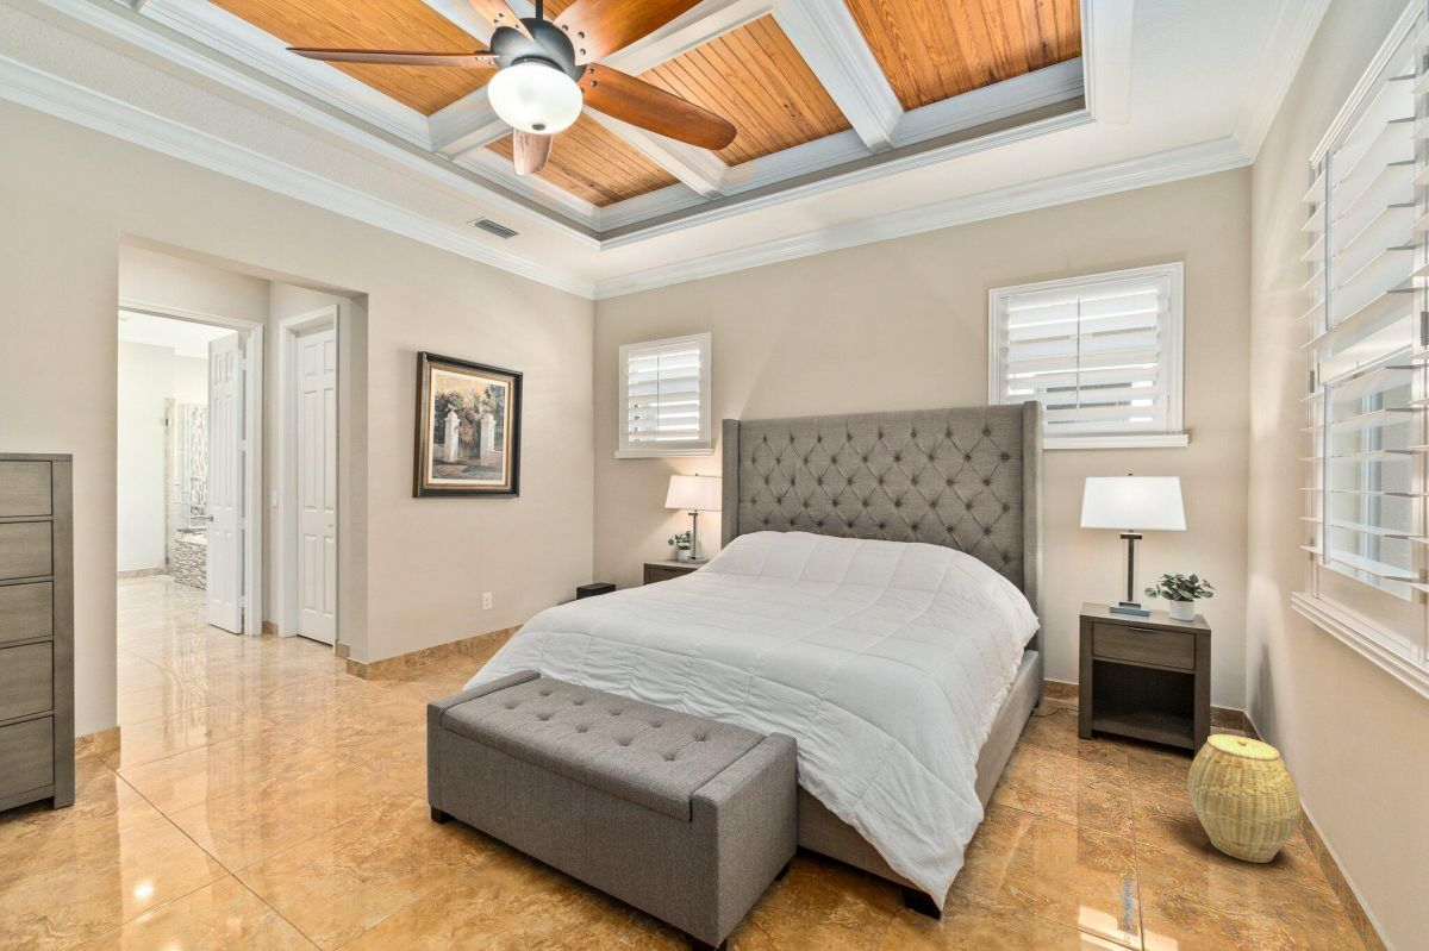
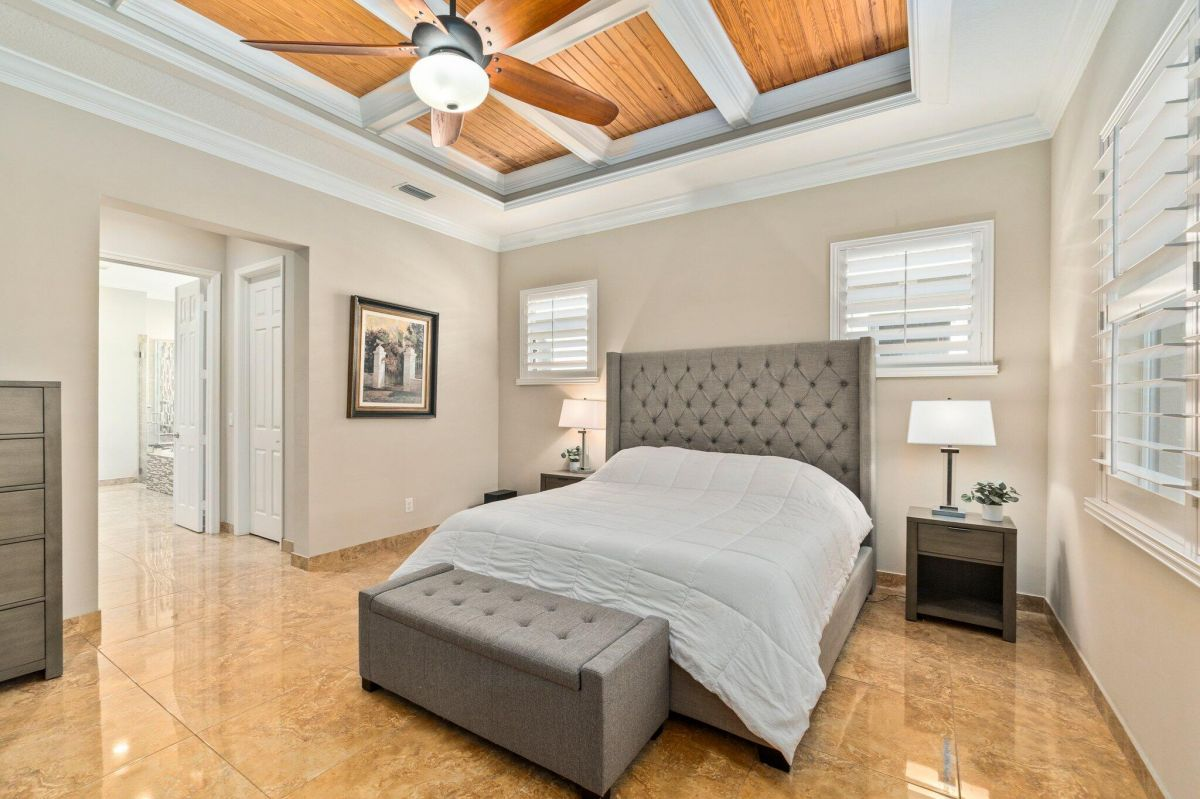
- woven basket [1186,733,1302,864]
